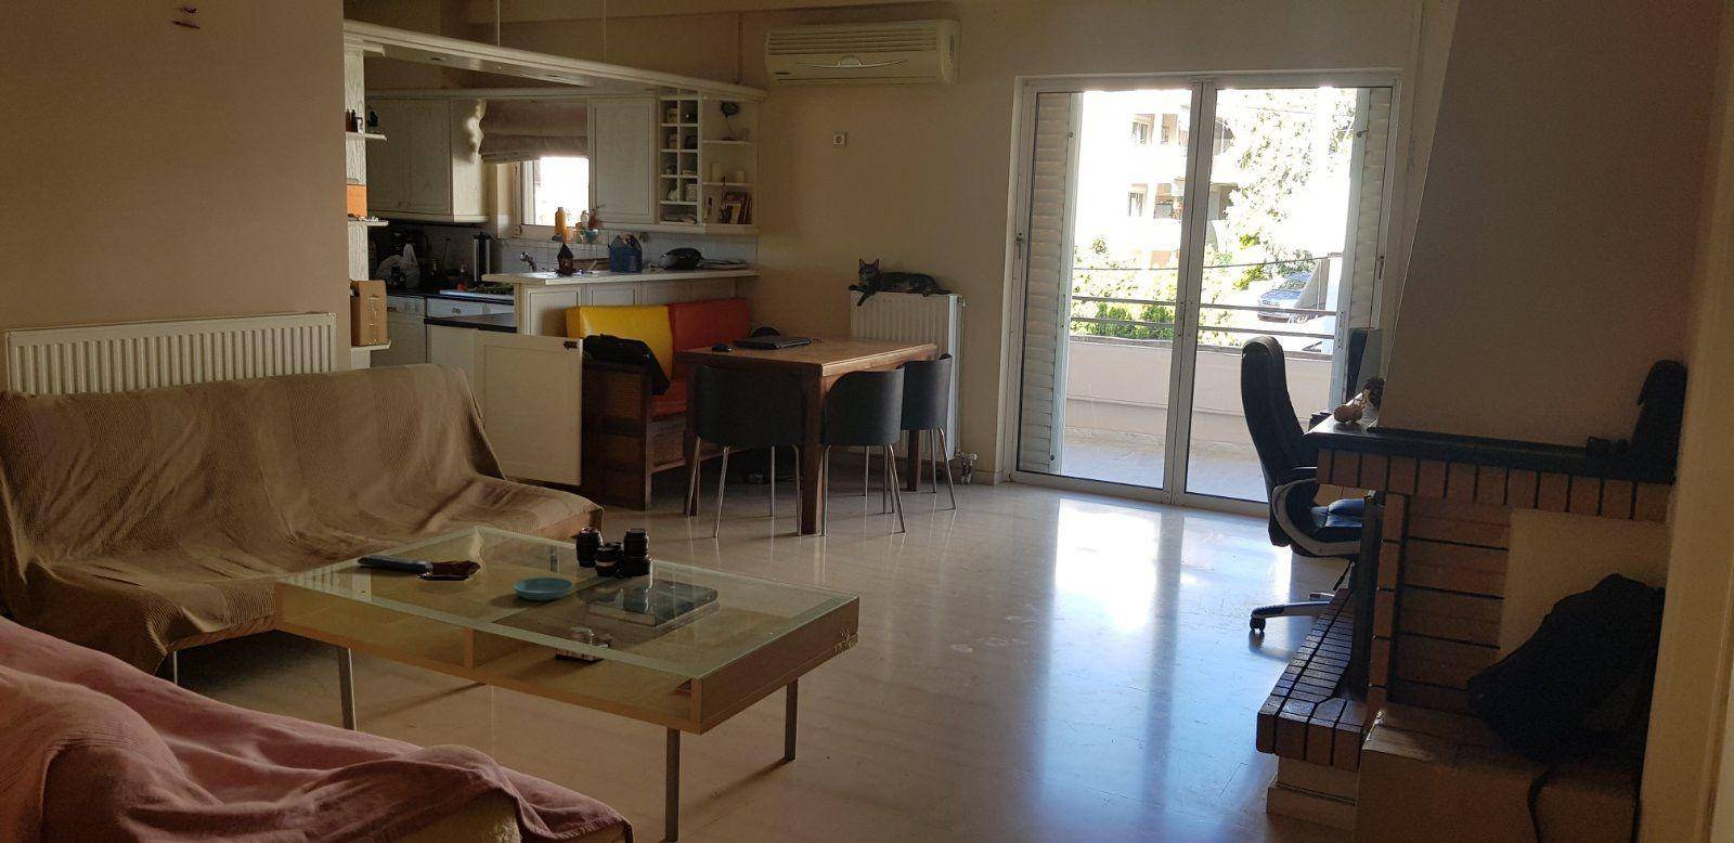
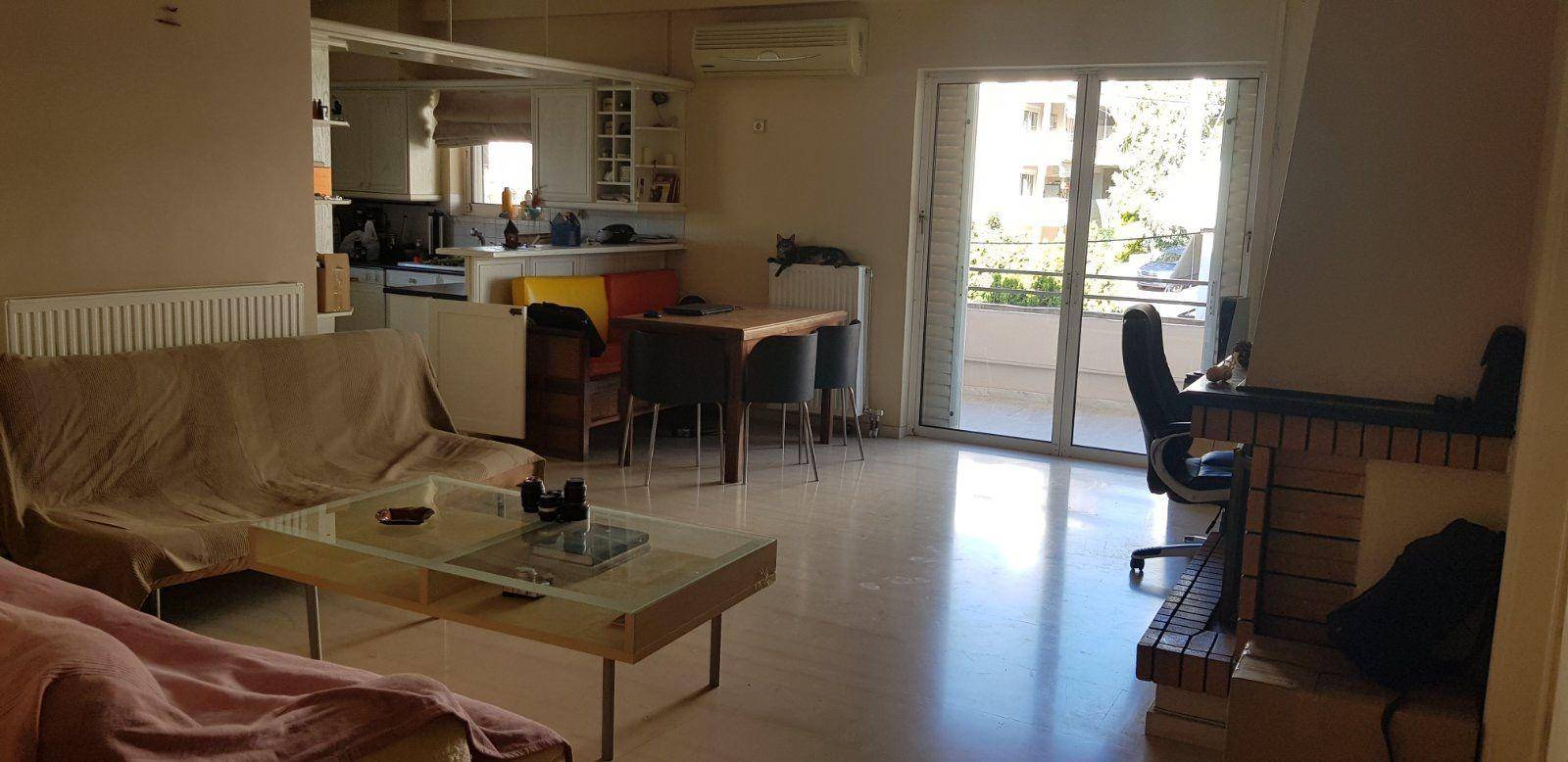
- remote control [356,553,435,574]
- saucer [512,576,574,602]
